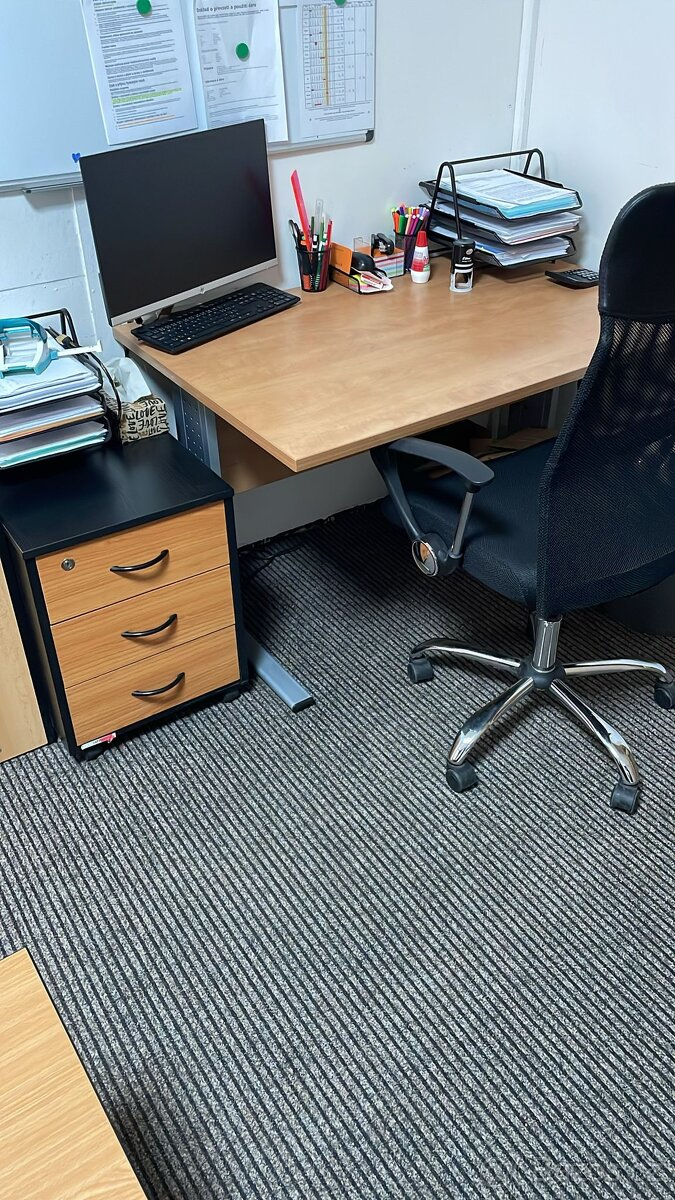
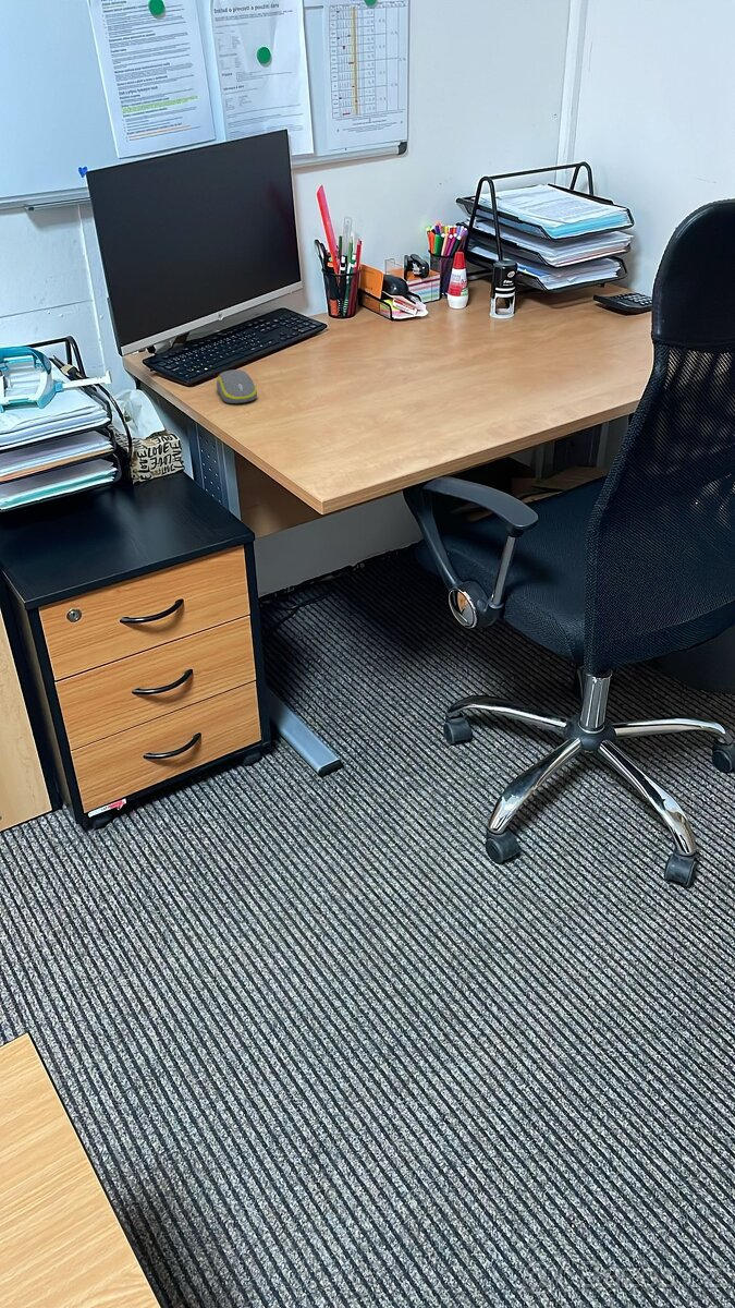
+ computer mouse [216,368,258,404]
